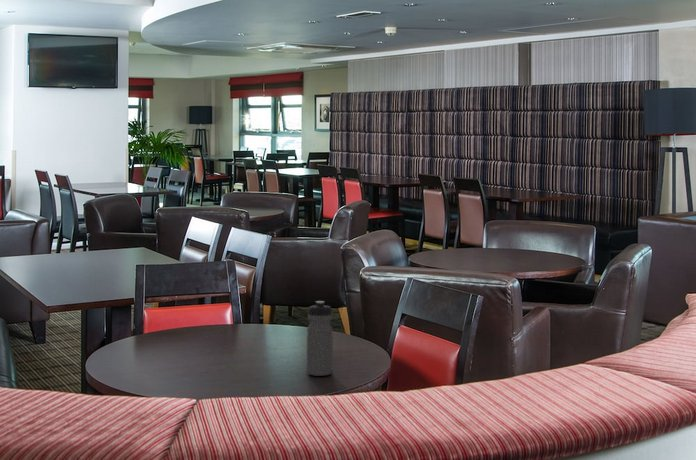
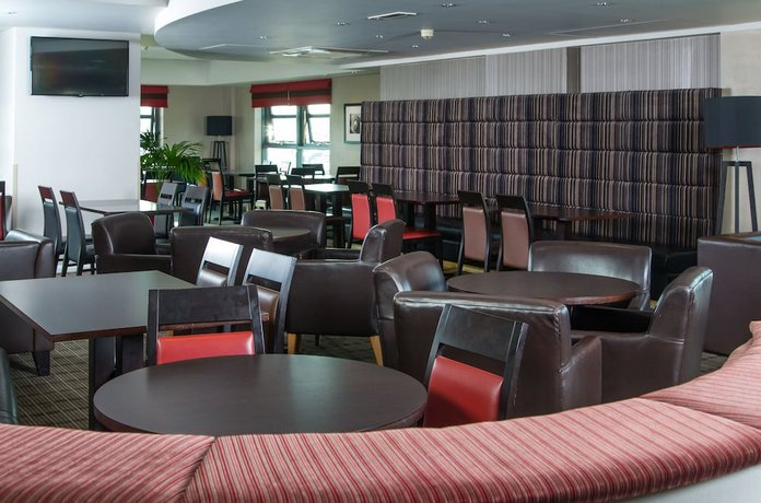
- water bottle [306,300,334,377]
